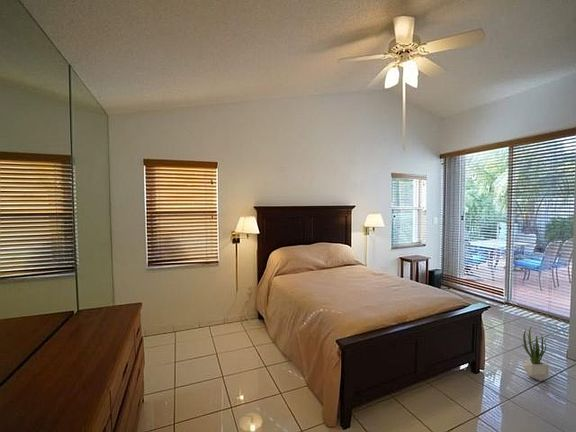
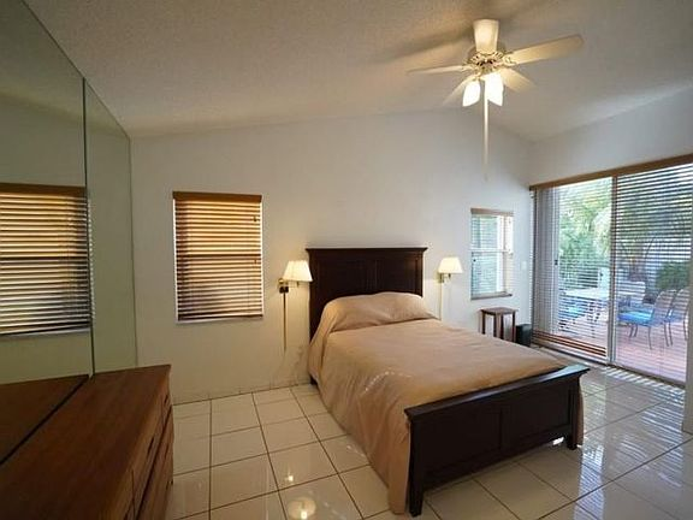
- potted plant [521,325,550,382]
